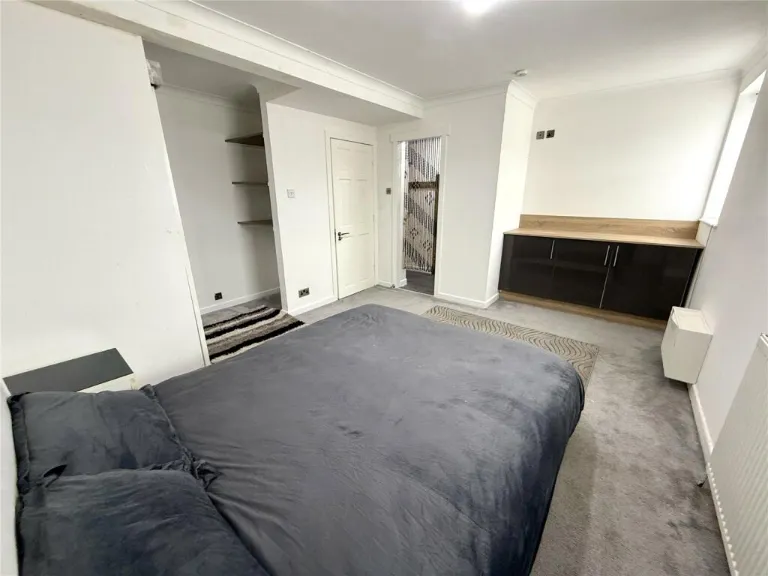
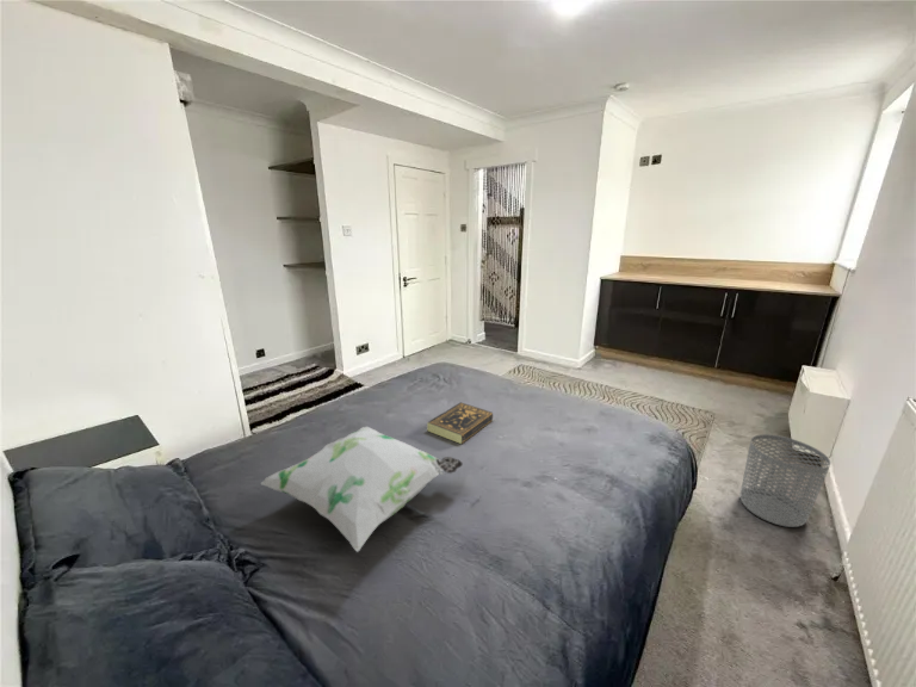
+ decorative pillow [260,426,464,553]
+ waste bin [739,433,831,528]
+ book [426,401,494,445]
